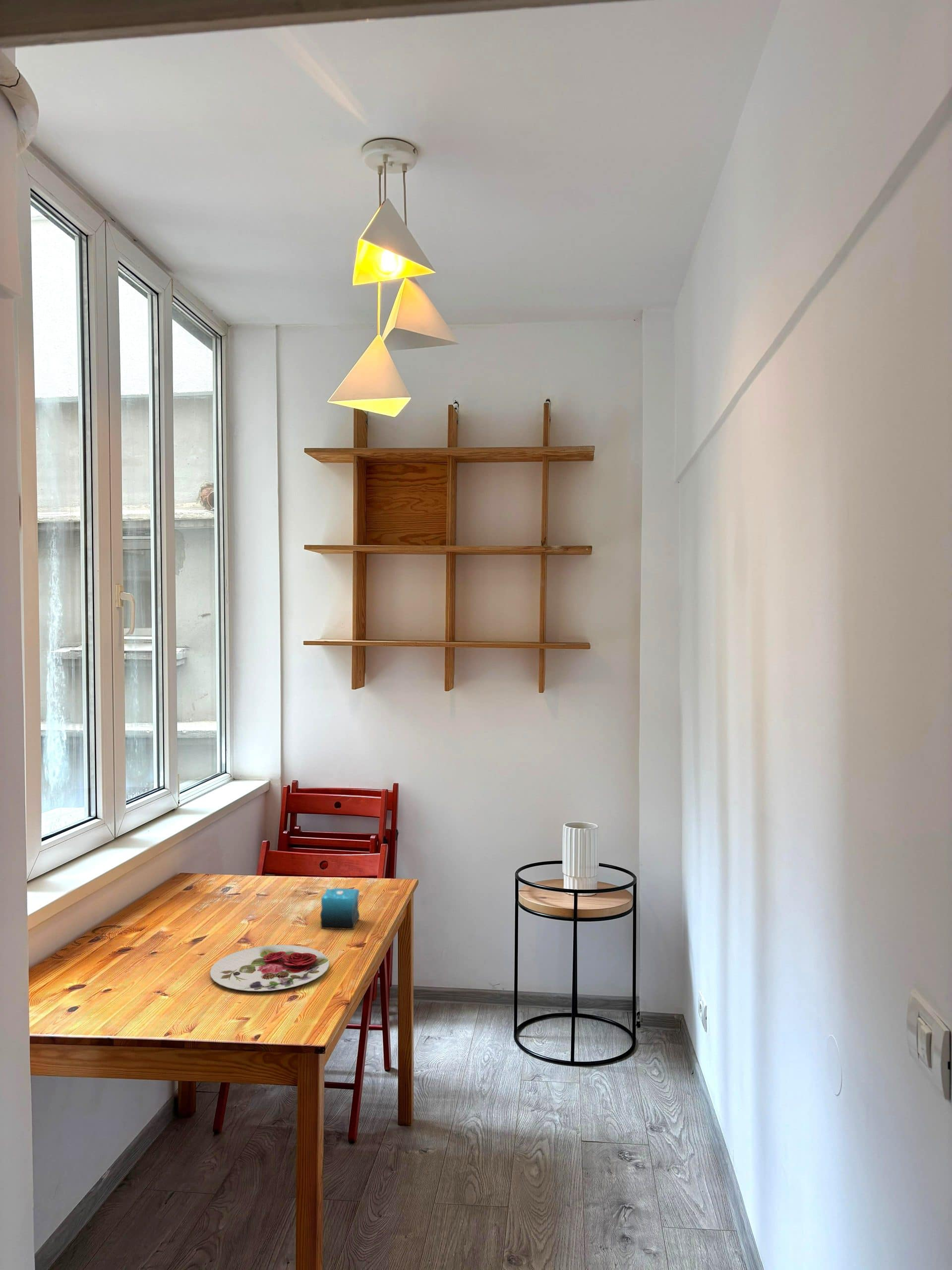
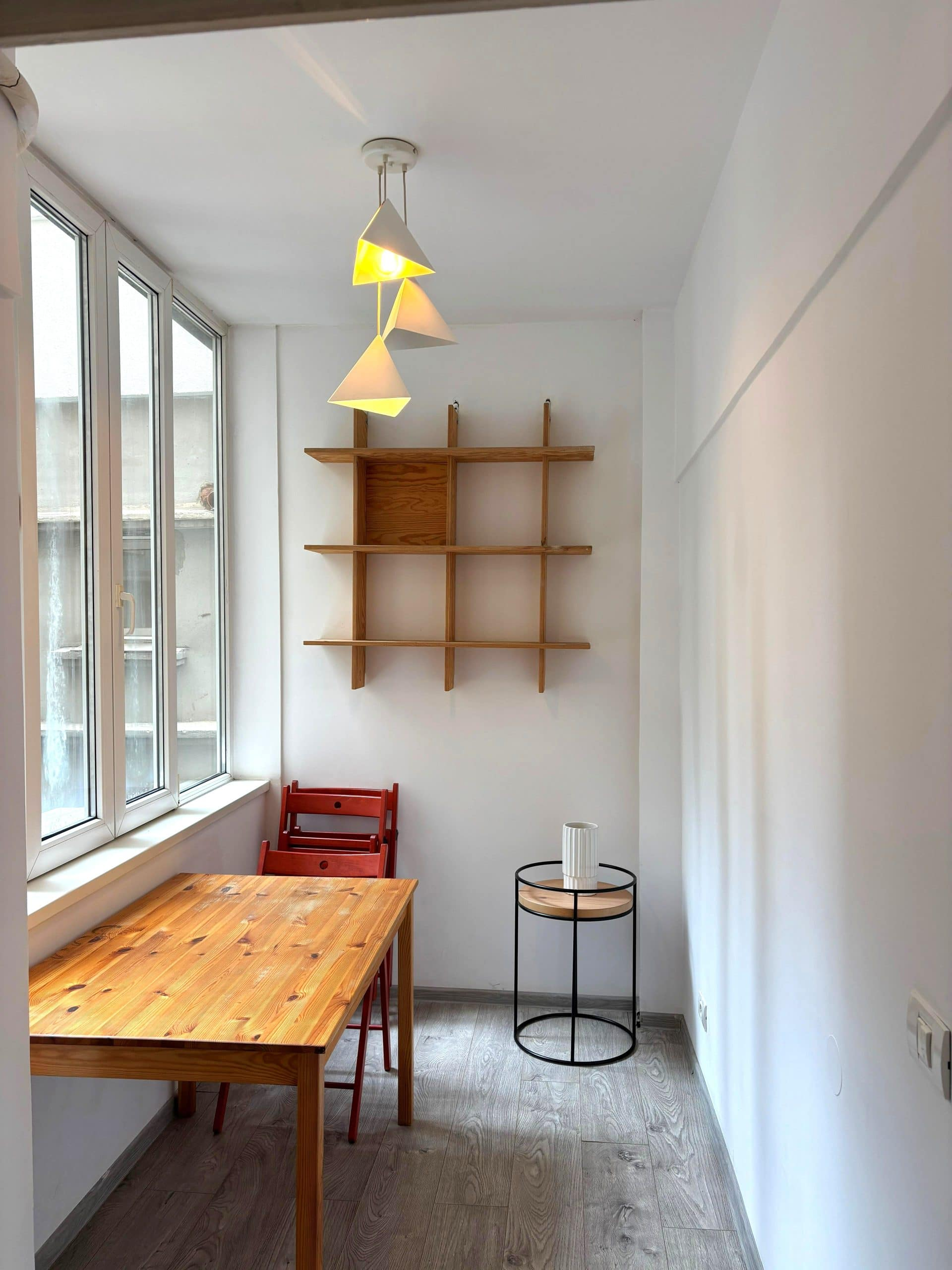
- plate [210,945,330,992]
- candle [320,883,360,930]
